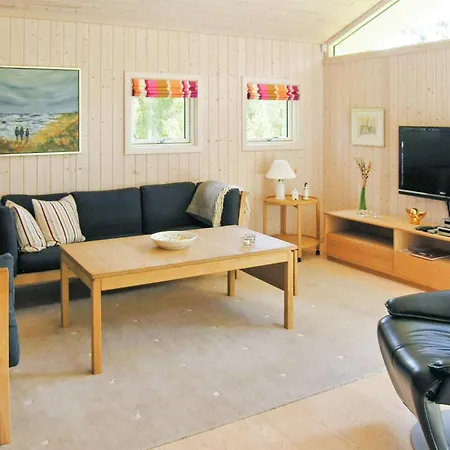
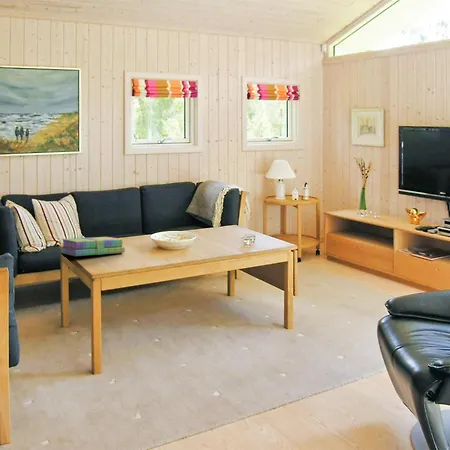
+ stack of books [59,236,126,257]
